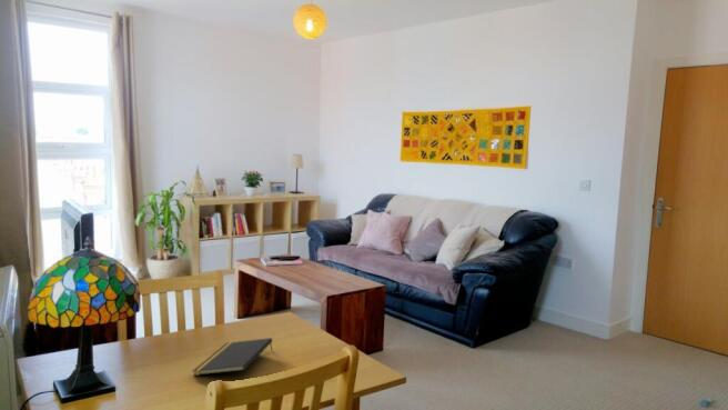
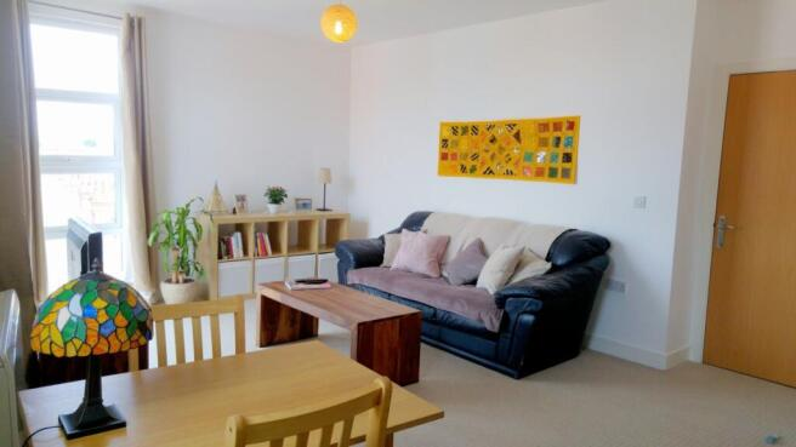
- notepad [192,337,273,377]
